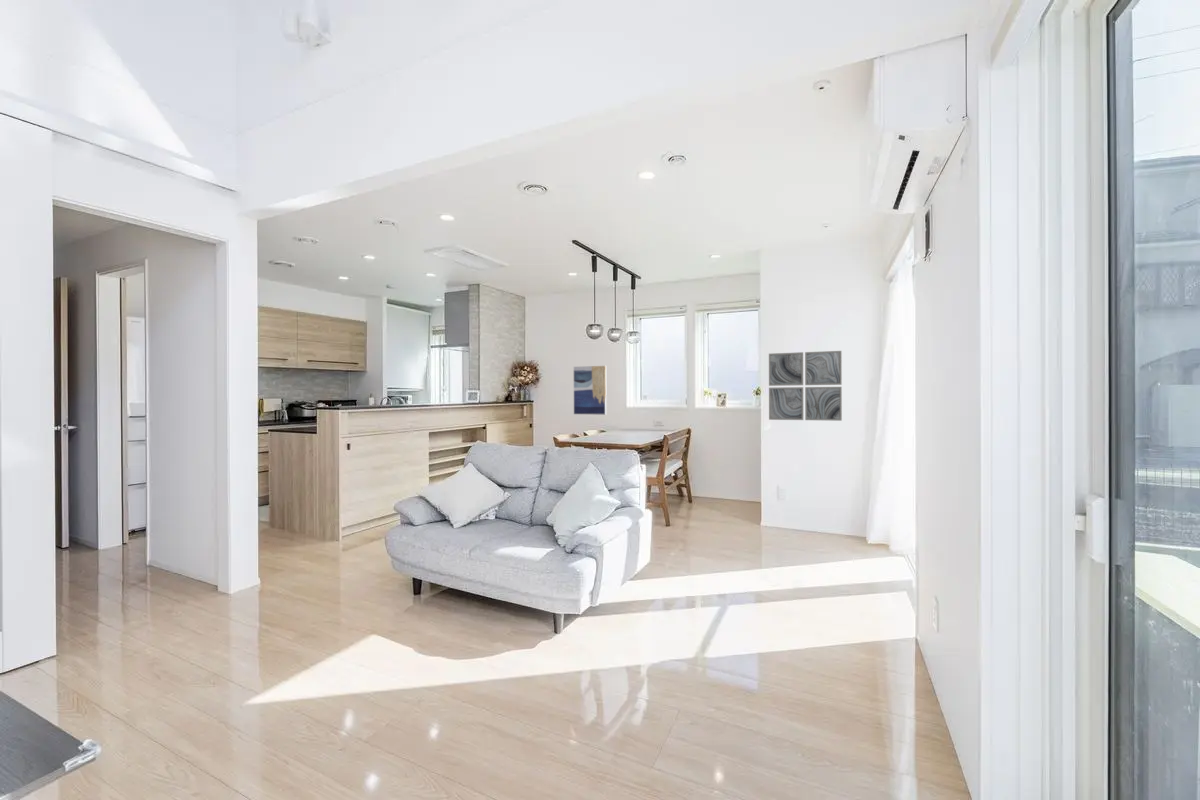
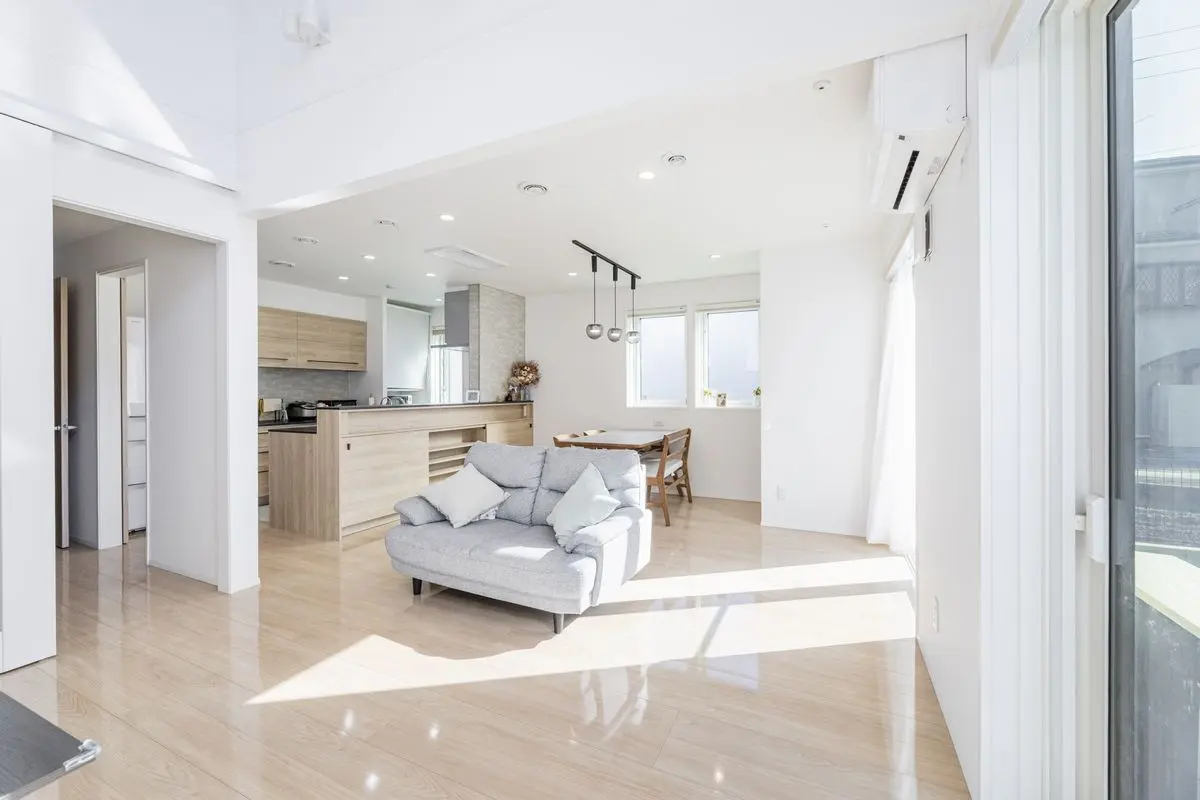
- wall art [768,350,843,422]
- wall art [573,365,608,416]
